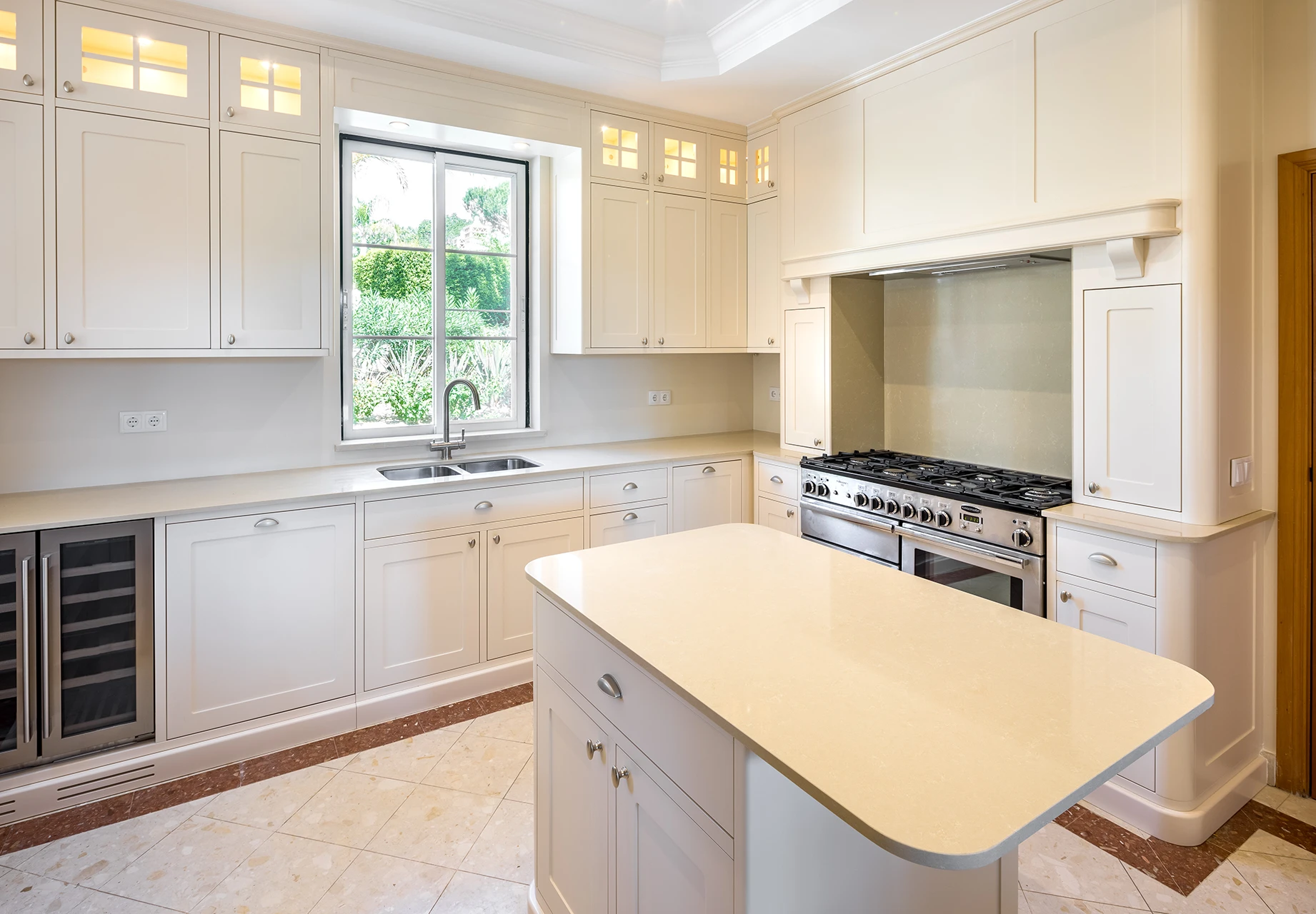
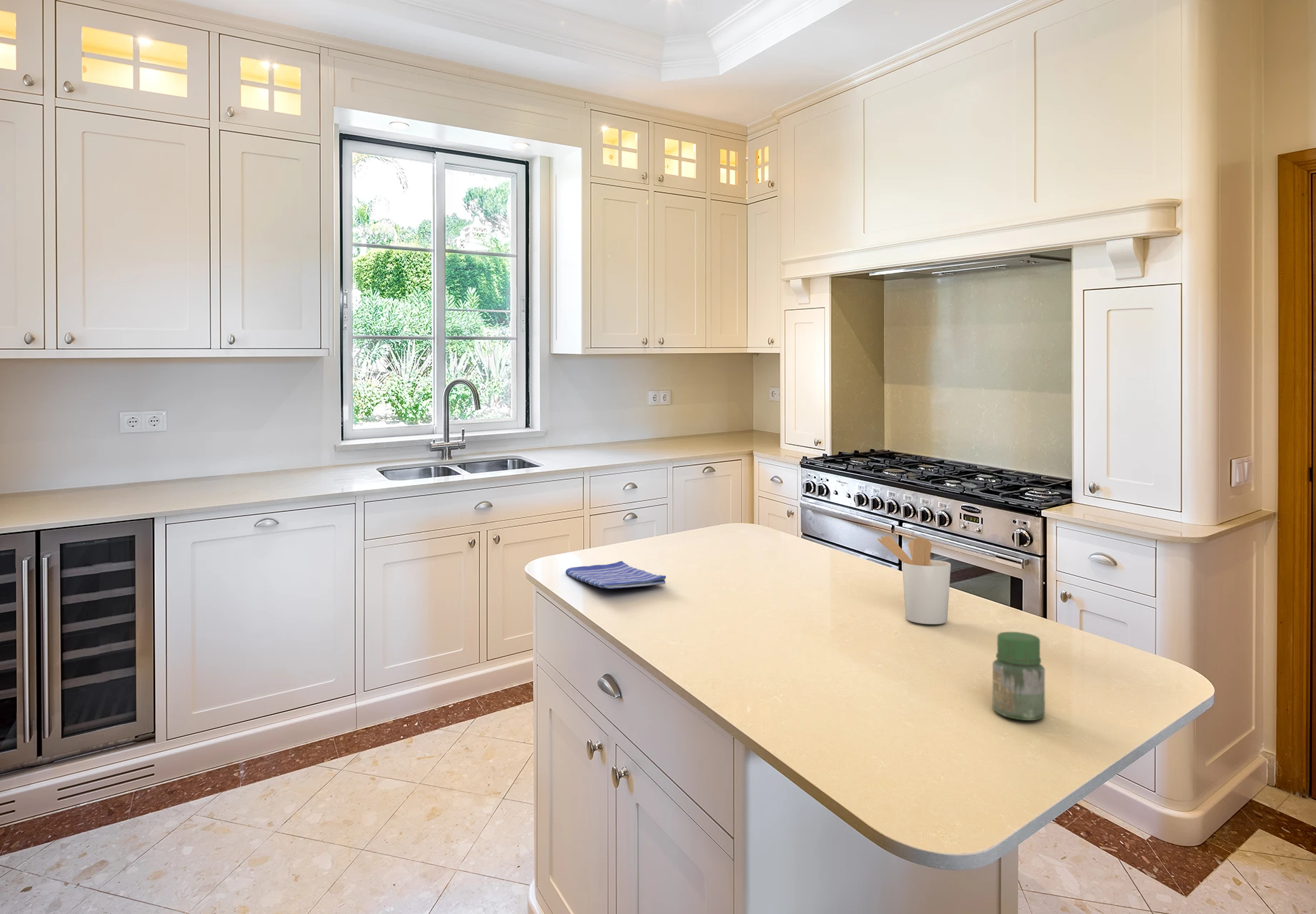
+ jar [992,631,1046,721]
+ utensil holder [877,535,952,625]
+ dish towel [565,561,667,589]
